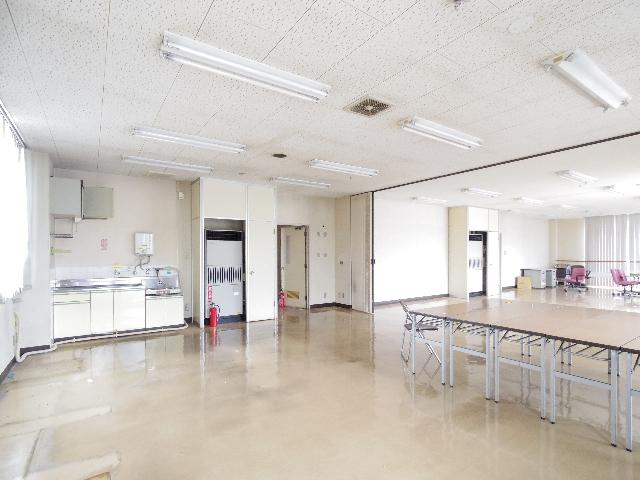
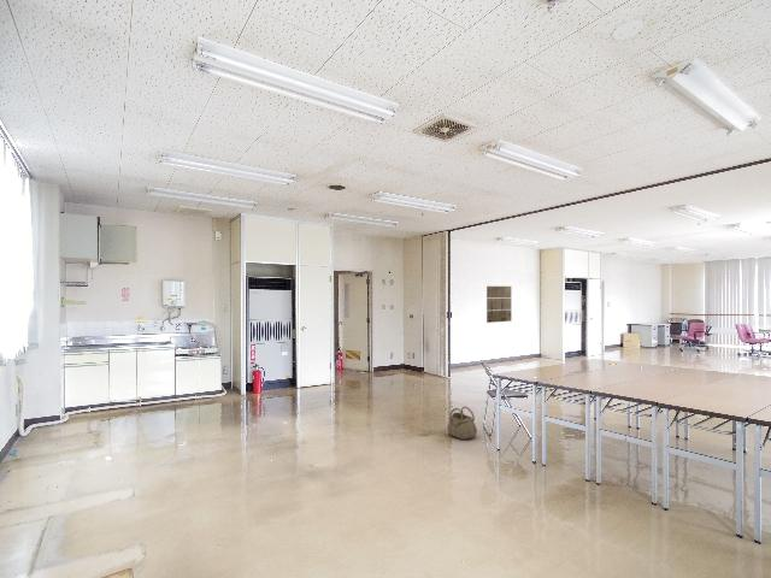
+ wall art [485,285,513,324]
+ basket [446,406,478,441]
